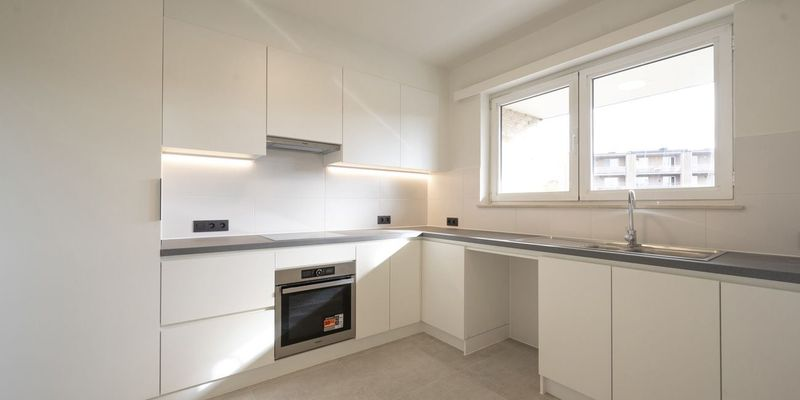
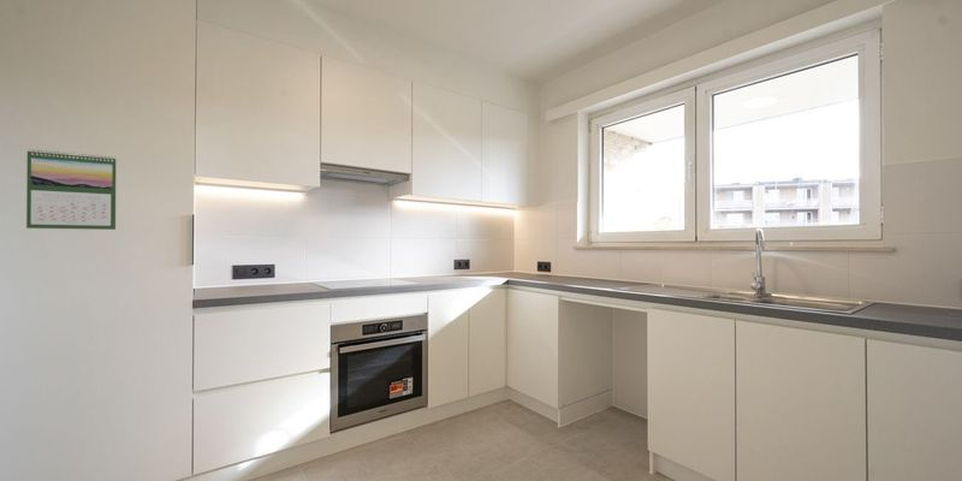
+ calendar [25,148,118,231]
